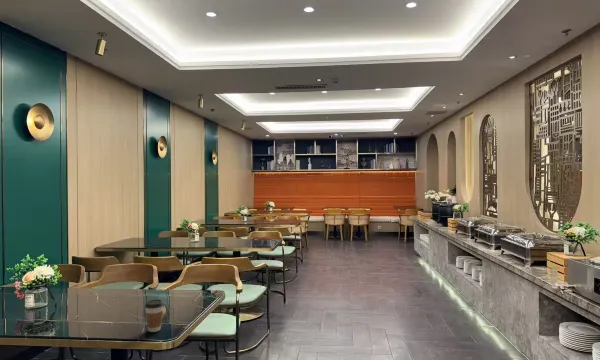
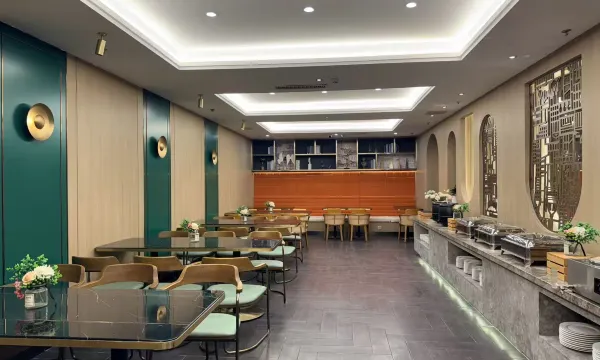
- coffee cup [144,299,164,333]
